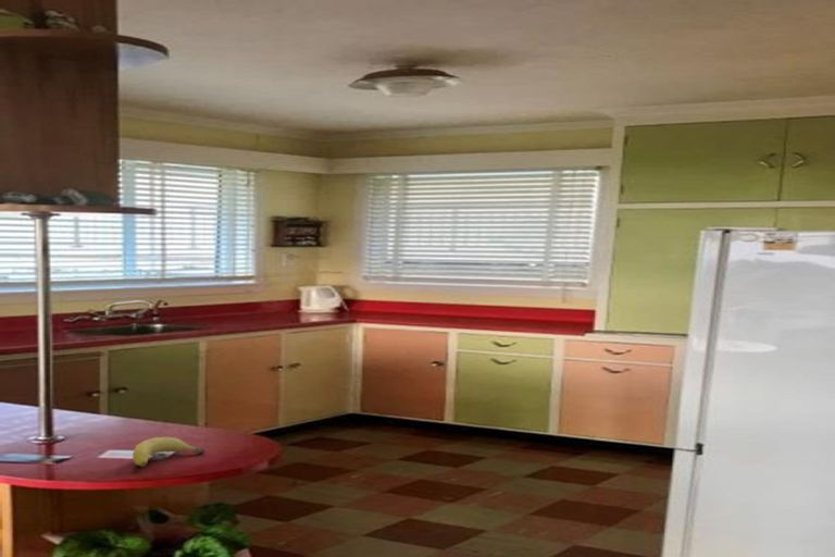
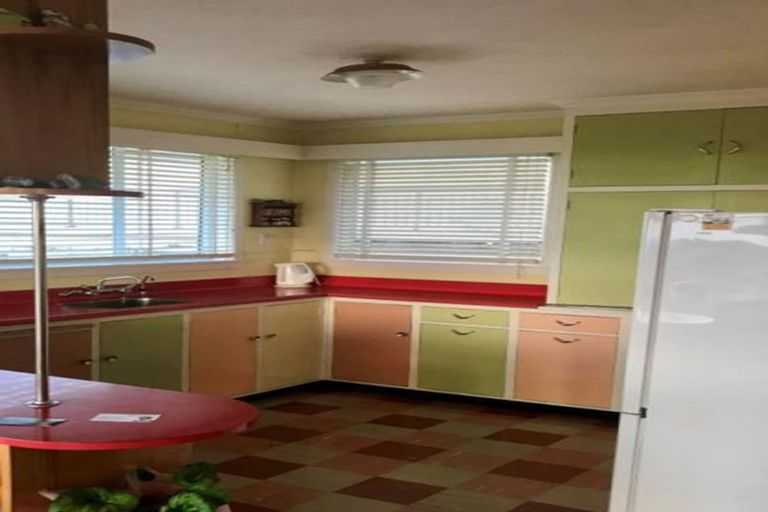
- fruit [132,436,205,468]
